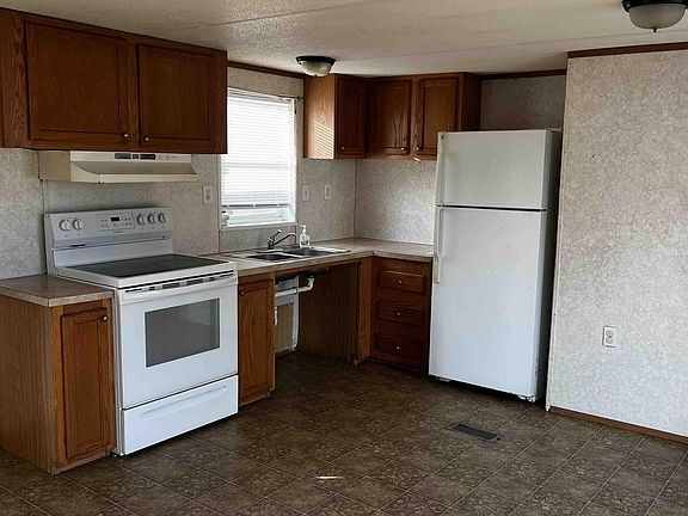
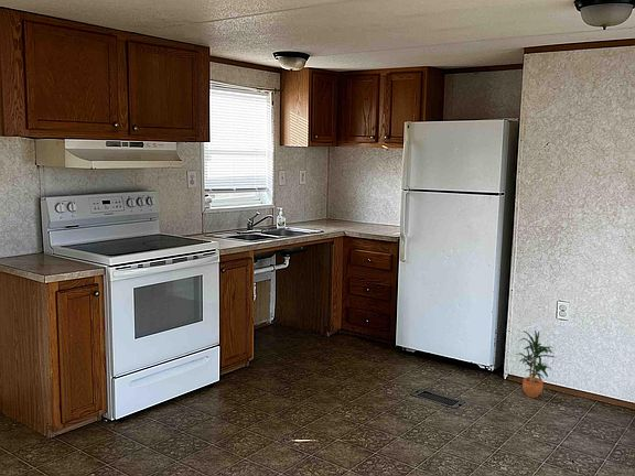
+ potted plant [515,329,558,399]
